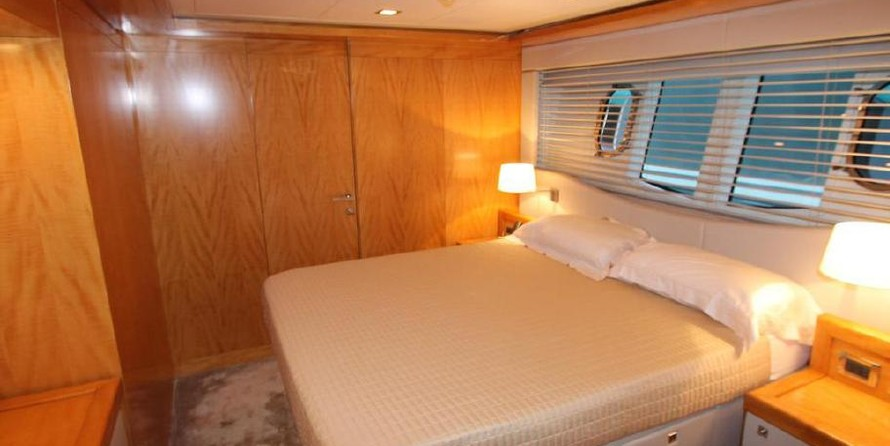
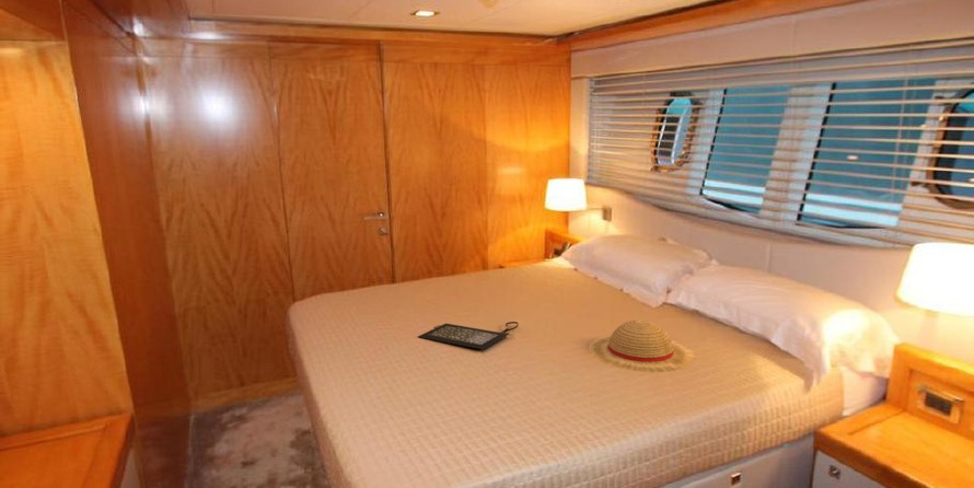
+ straw hat [588,318,696,373]
+ clutch bag [417,321,519,350]
